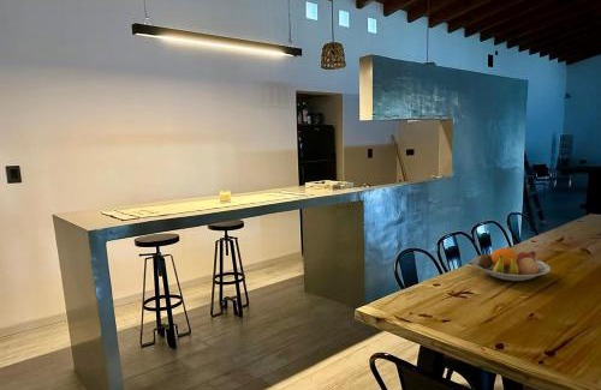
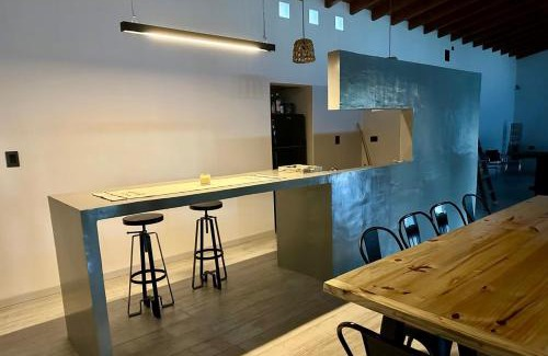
- fruit bowl [471,246,552,282]
